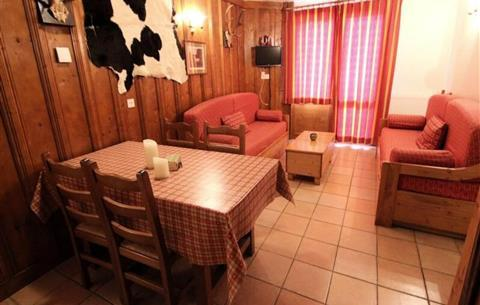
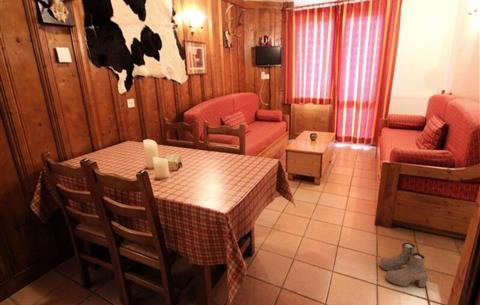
+ boots [379,242,429,289]
